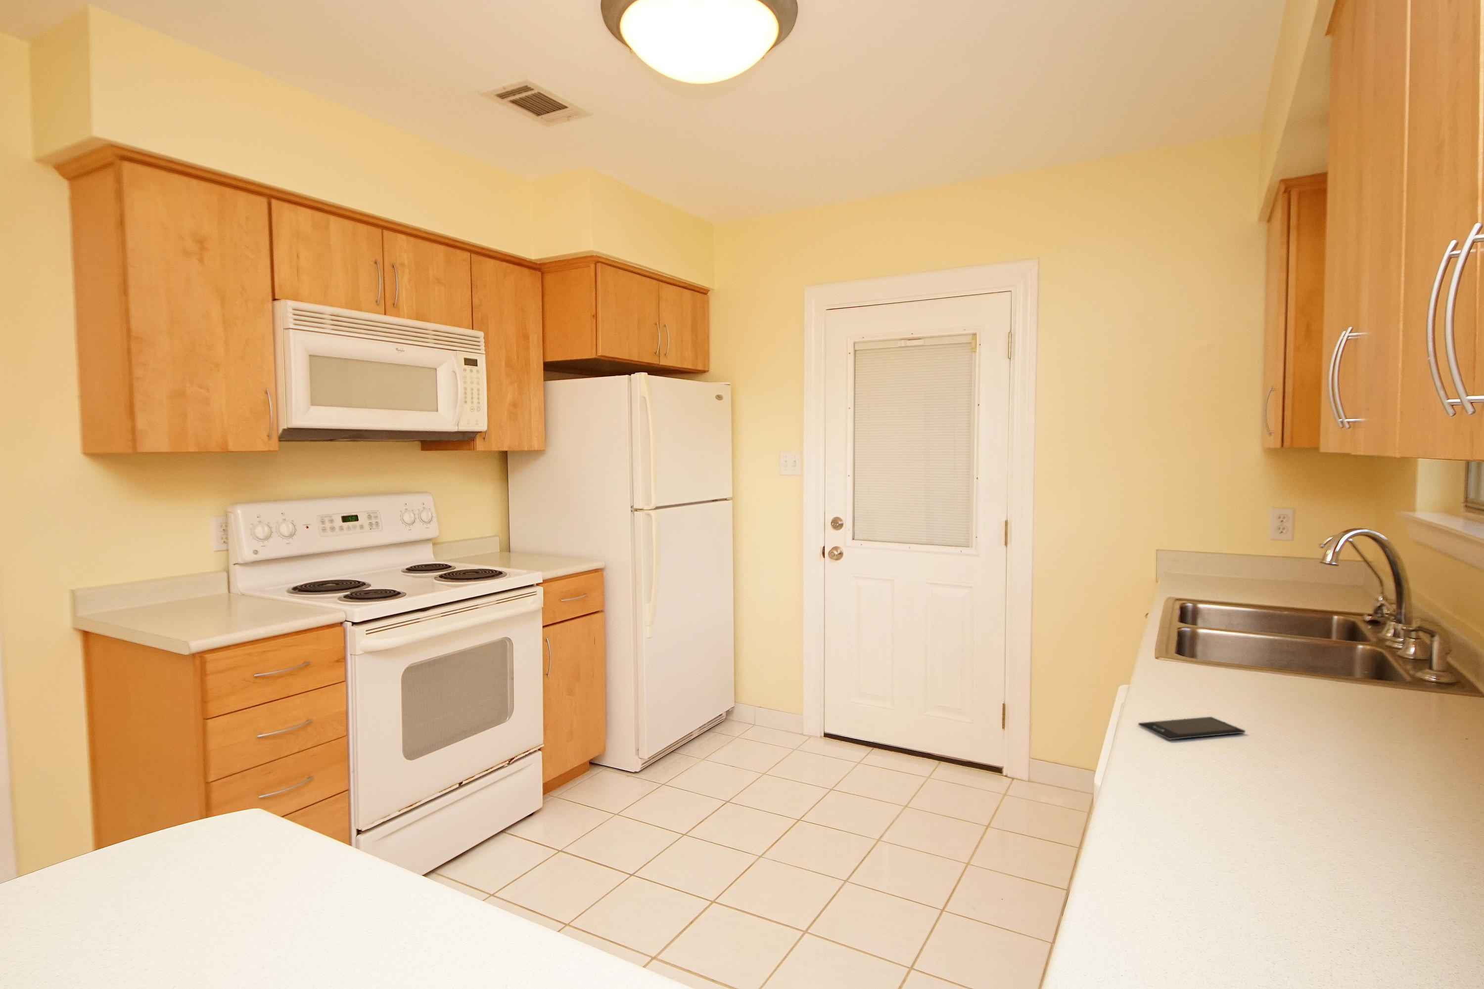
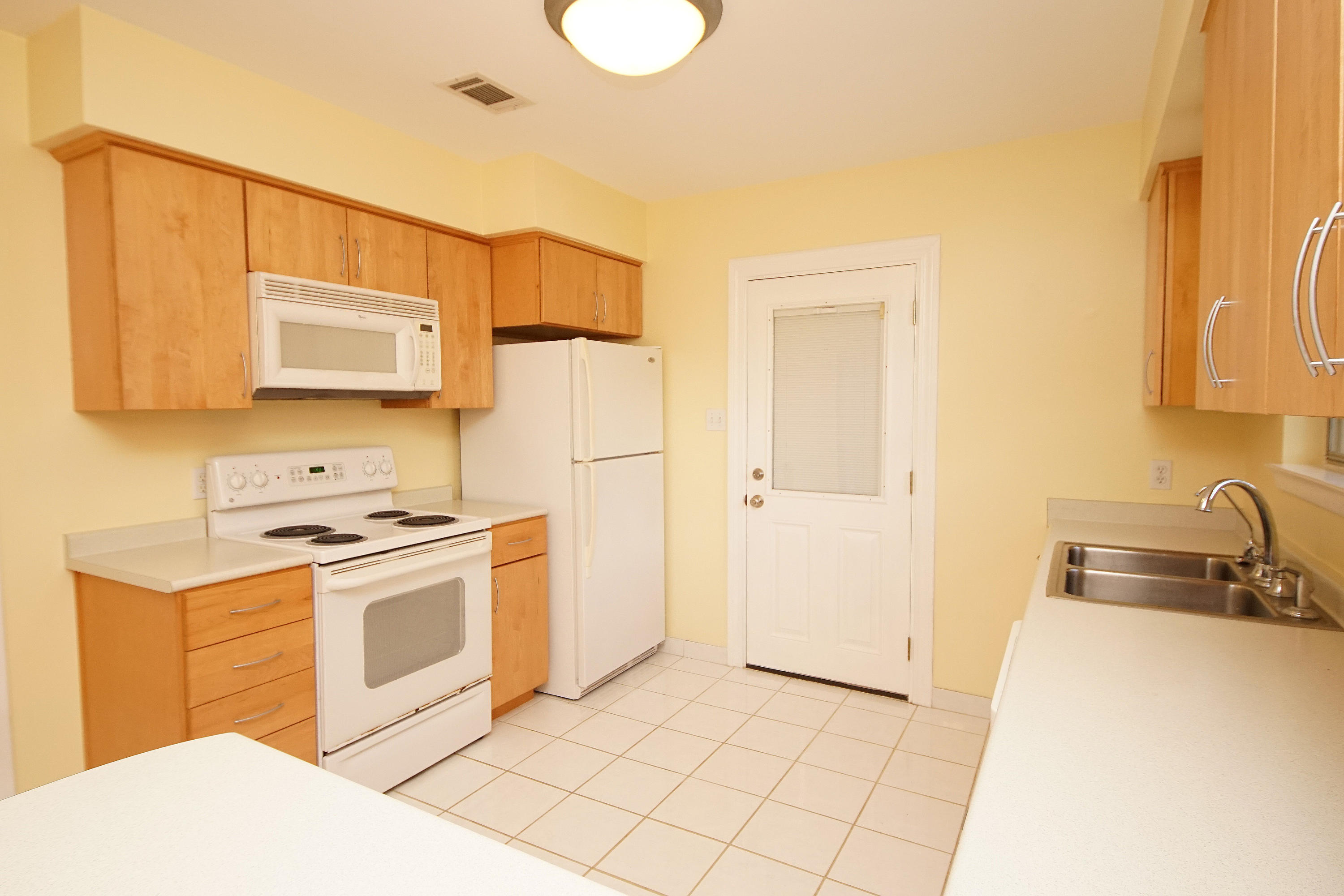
- smartphone [1137,716,1247,741]
